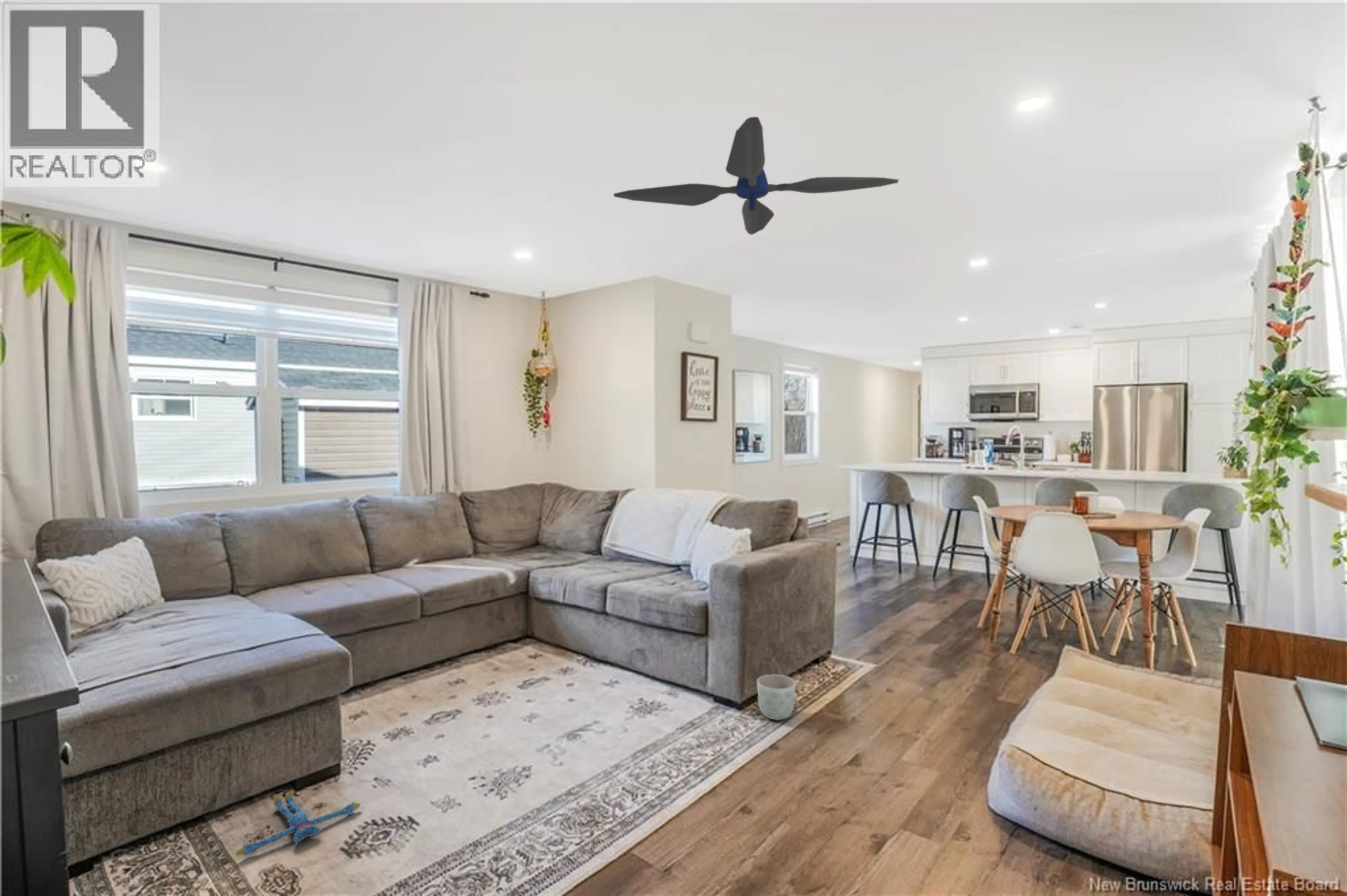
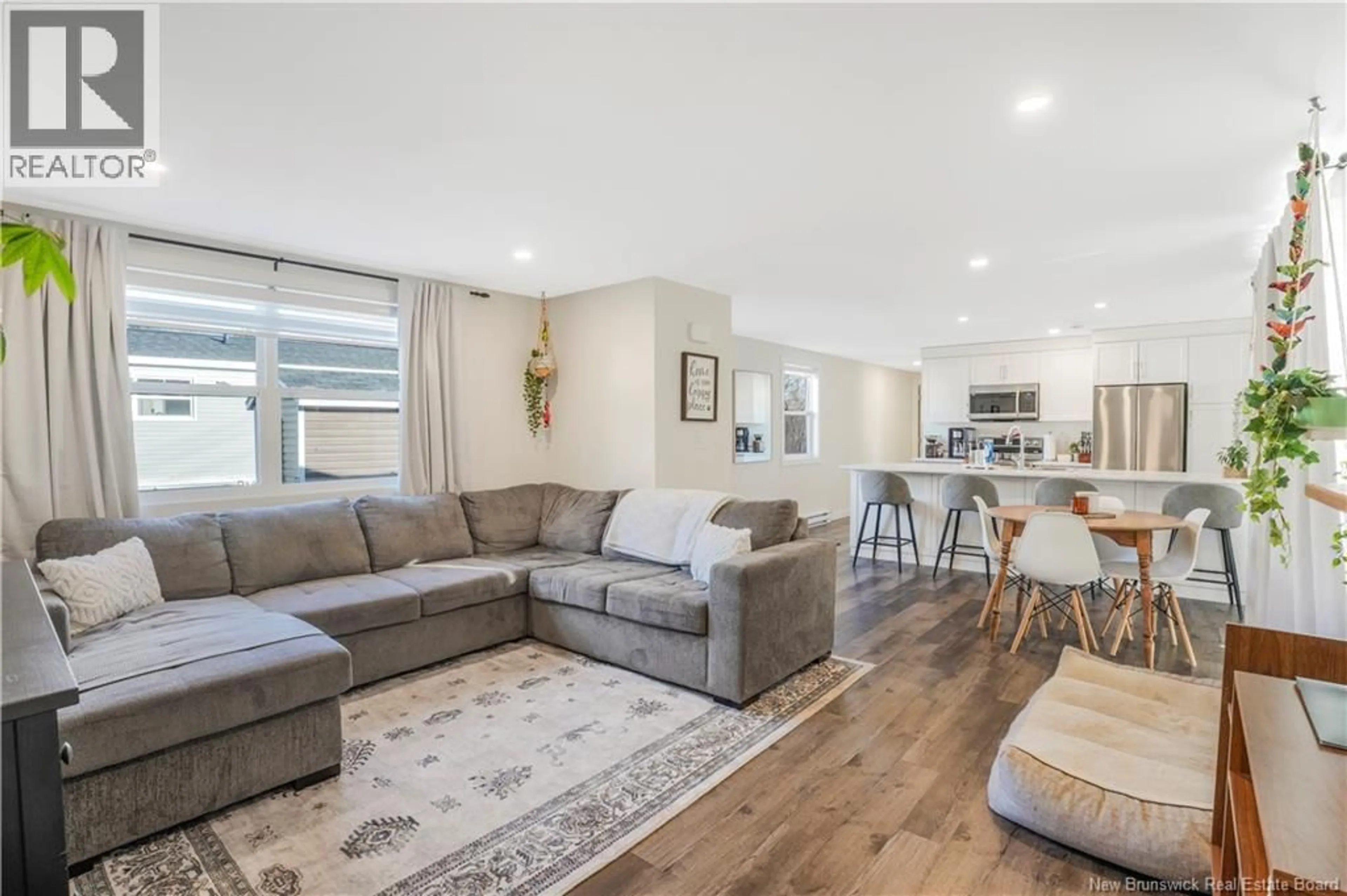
- plush toy [236,790,361,857]
- ceiling fan [613,116,899,235]
- planter [757,674,796,720]
